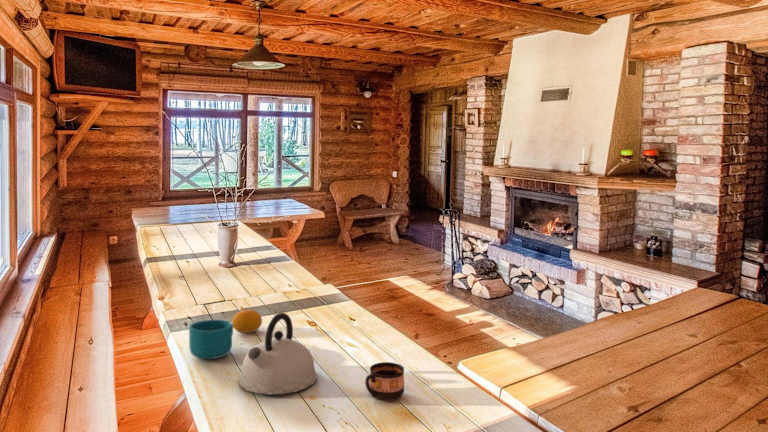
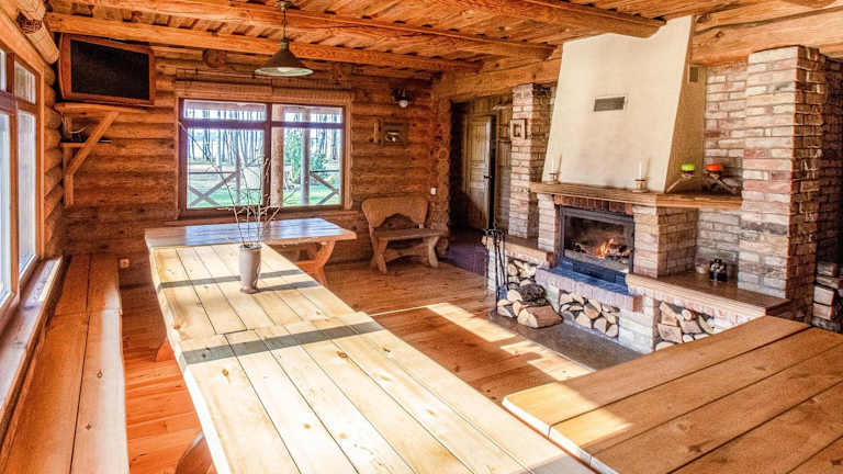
- fruit [231,308,263,334]
- cup [364,361,405,402]
- cup [188,319,234,360]
- kettle [238,312,318,395]
